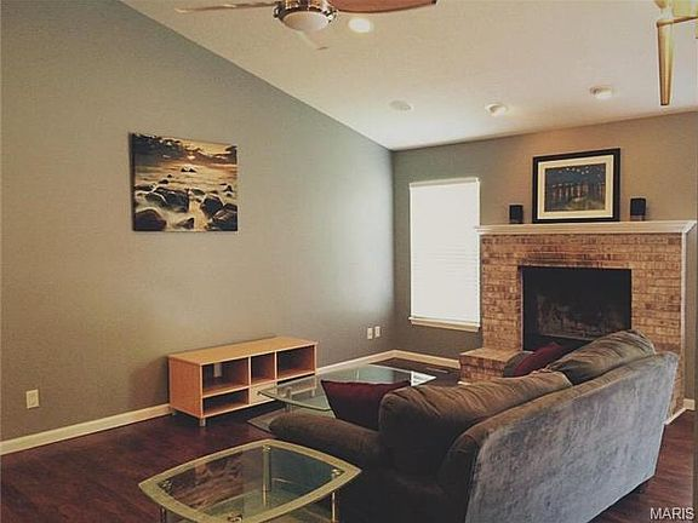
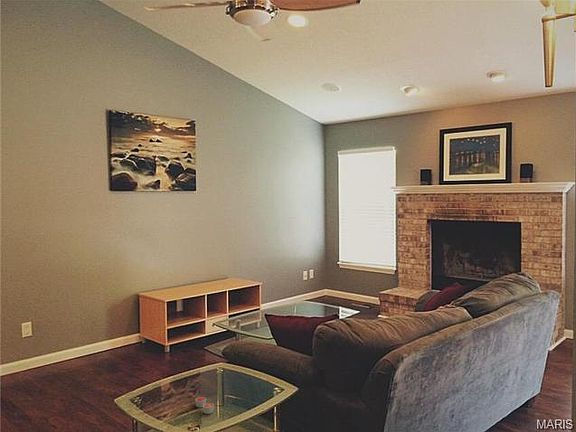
+ candle [194,396,215,415]
